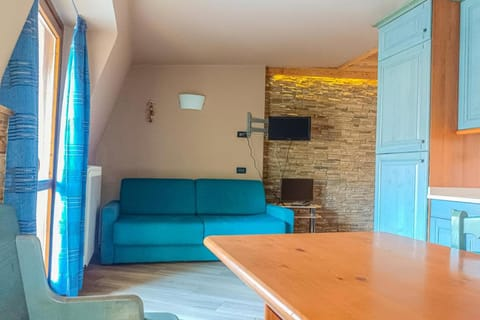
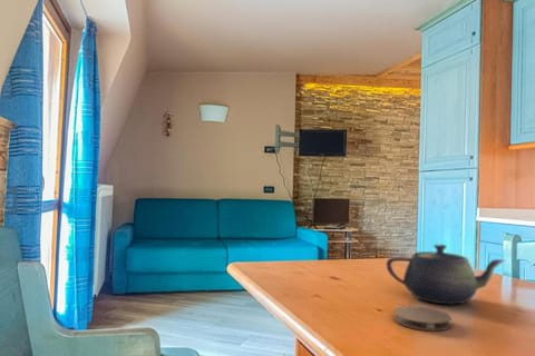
+ coaster [392,305,453,332]
+ teapot [386,244,506,305]
